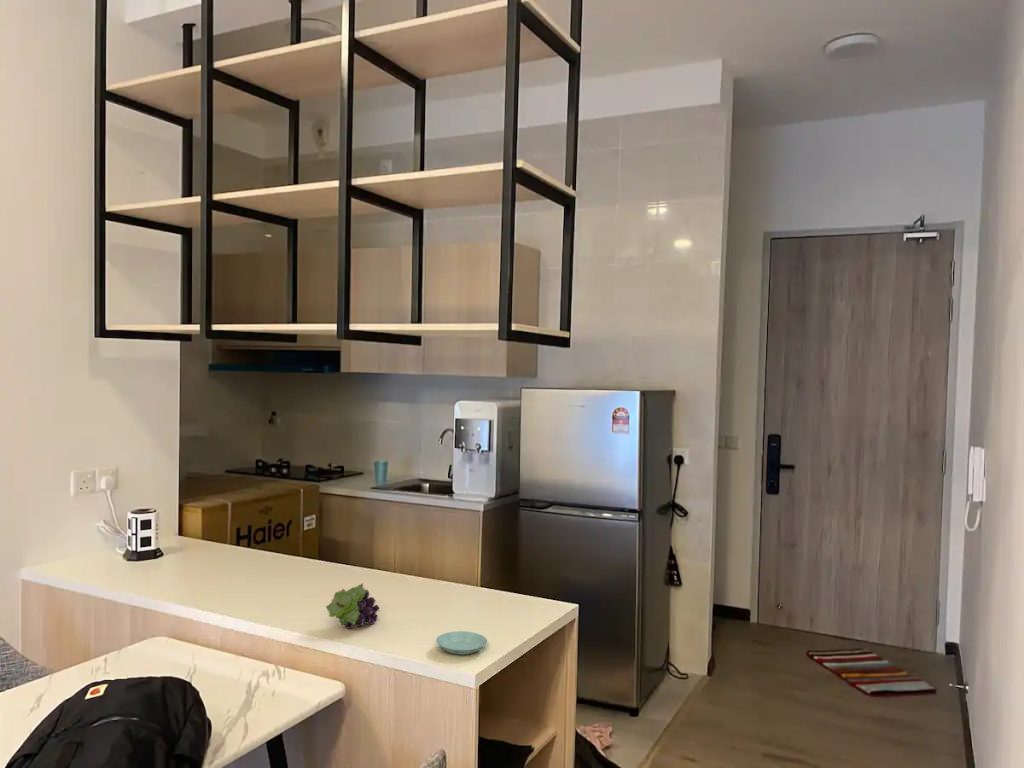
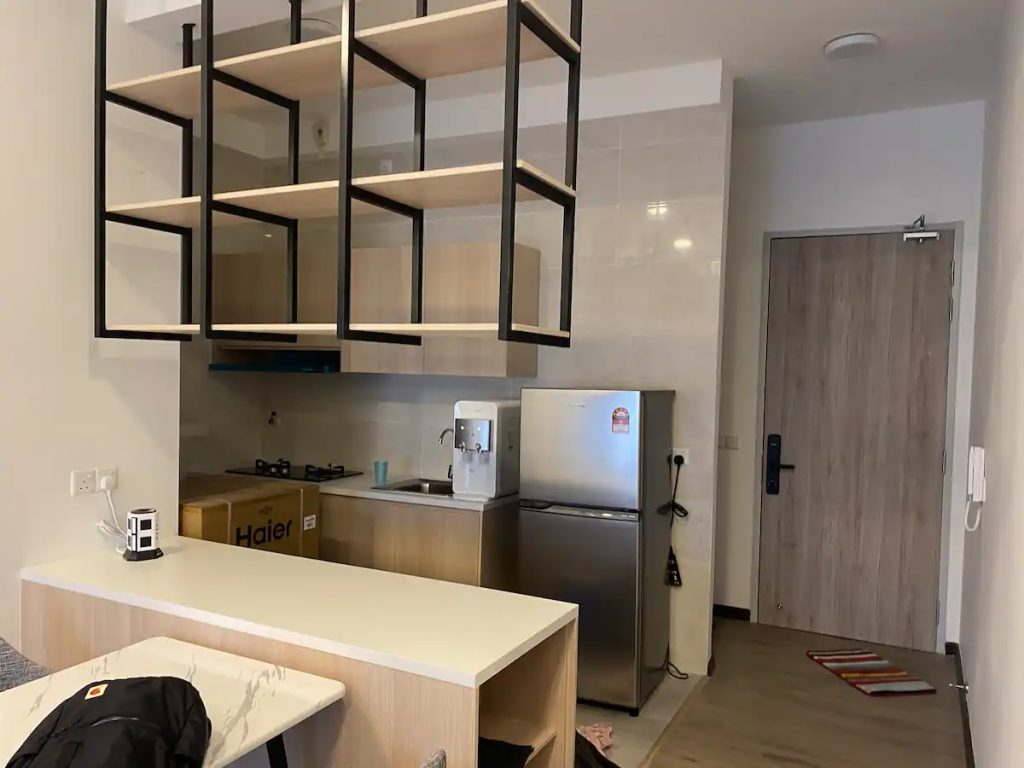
- saucer [435,630,488,656]
- fruit [325,583,380,630]
